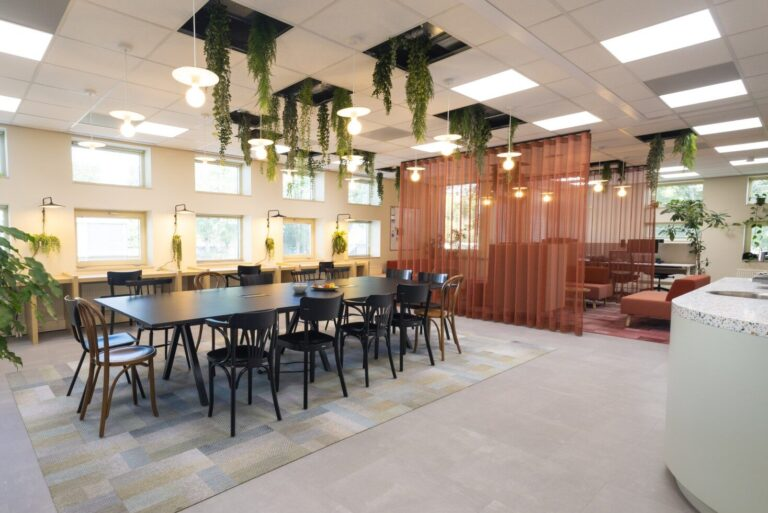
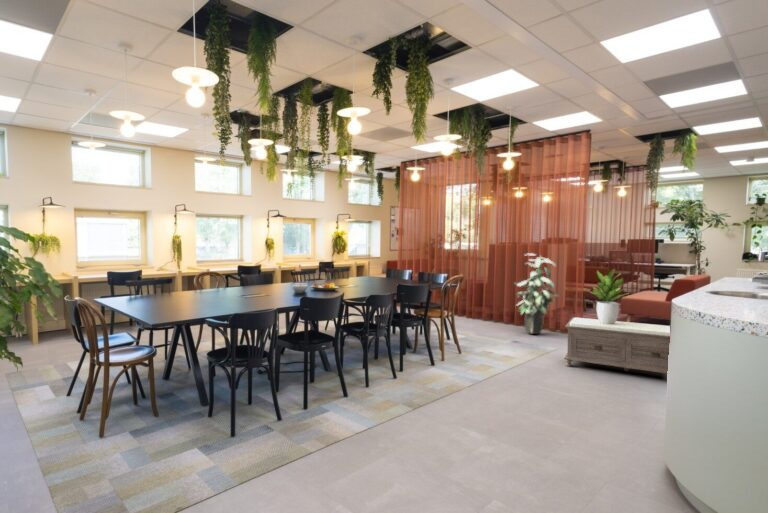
+ indoor plant [513,252,560,335]
+ potted plant [590,268,630,324]
+ bench [563,316,671,374]
